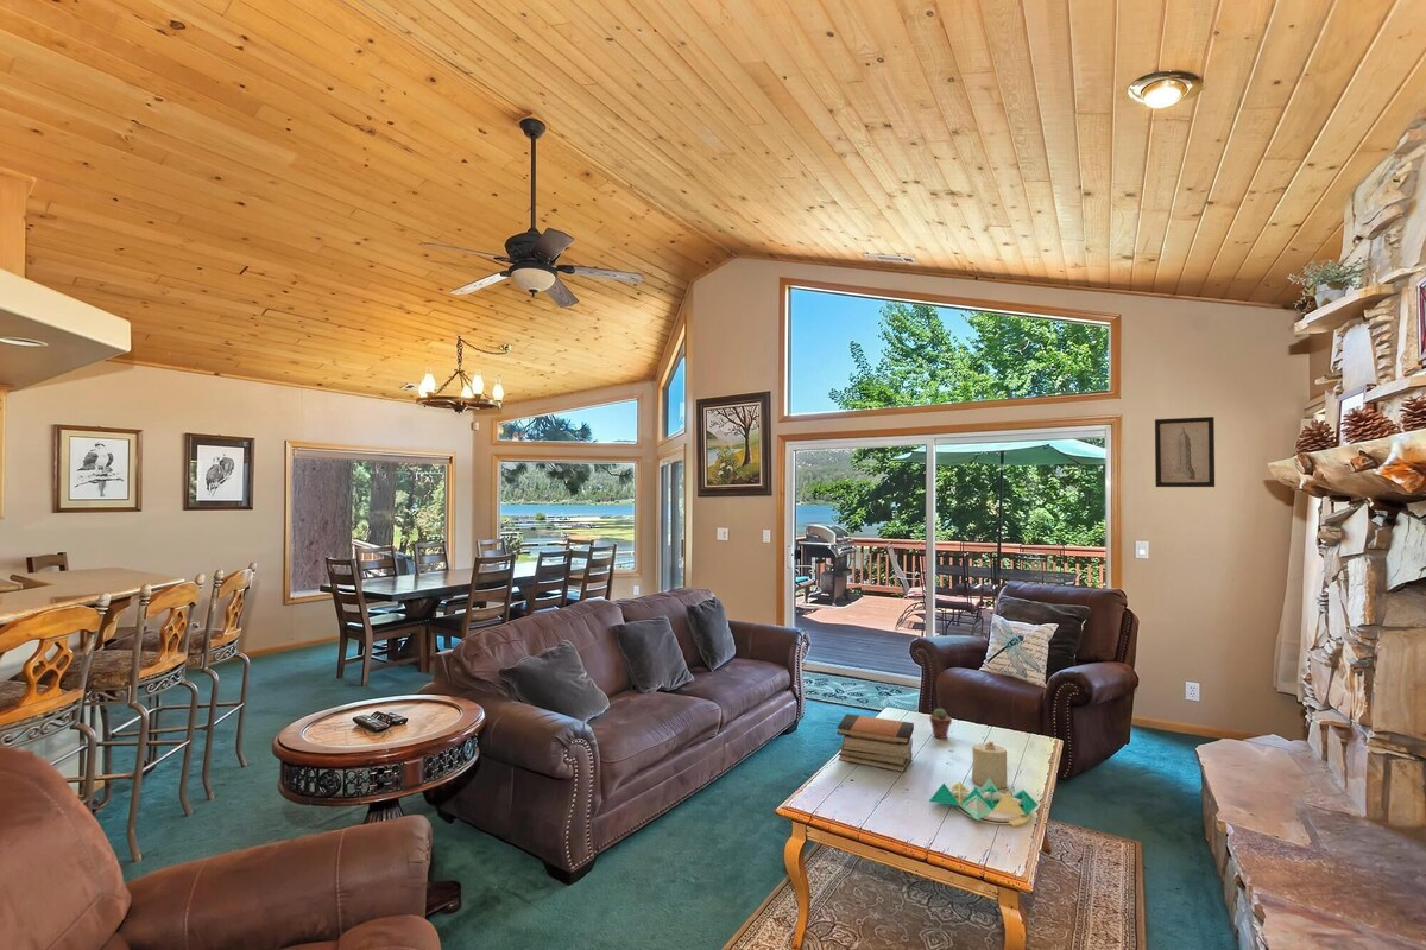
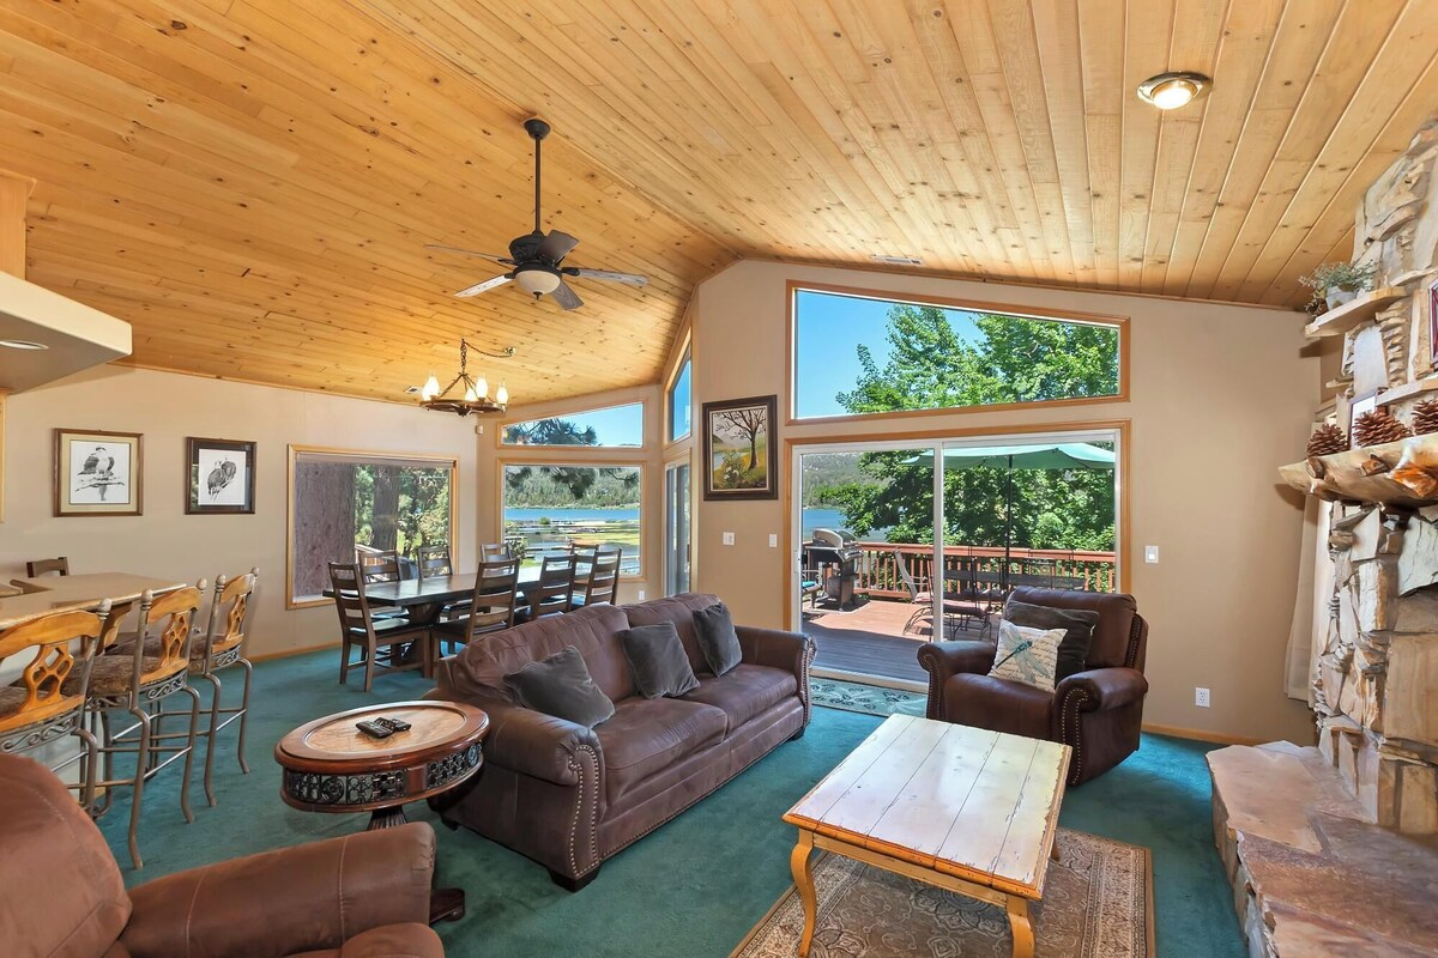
- potted succulent [928,707,953,740]
- board game [928,779,1039,828]
- book stack [835,712,915,774]
- wall art [1154,416,1216,488]
- candle [971,740,1008,790]
